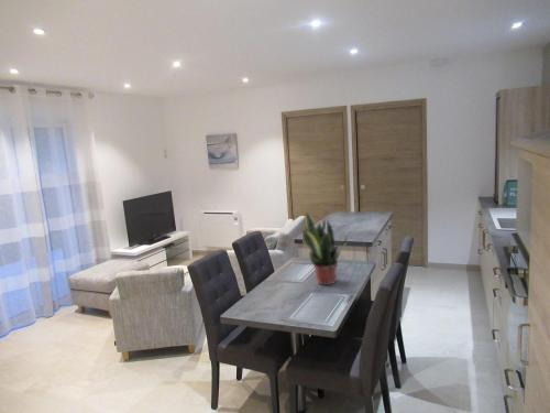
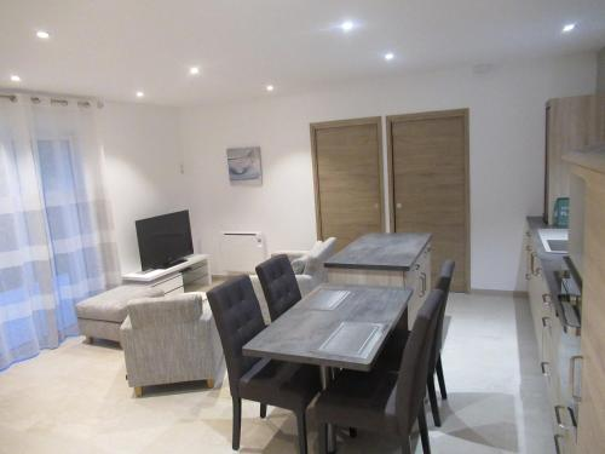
- potted plant [301,210,350,286]
